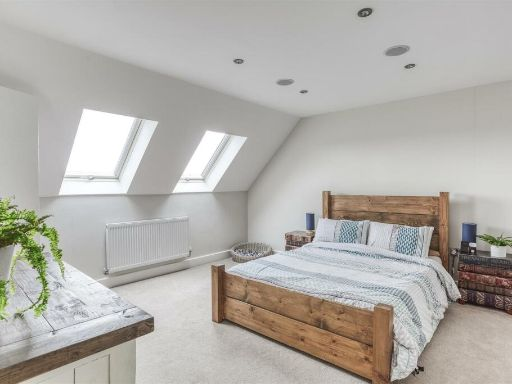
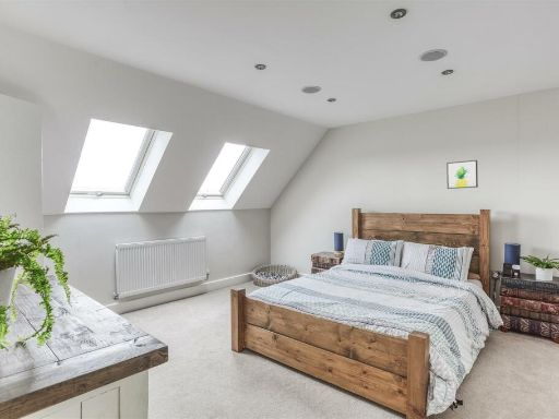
+ wall art [445,159,479,190]
